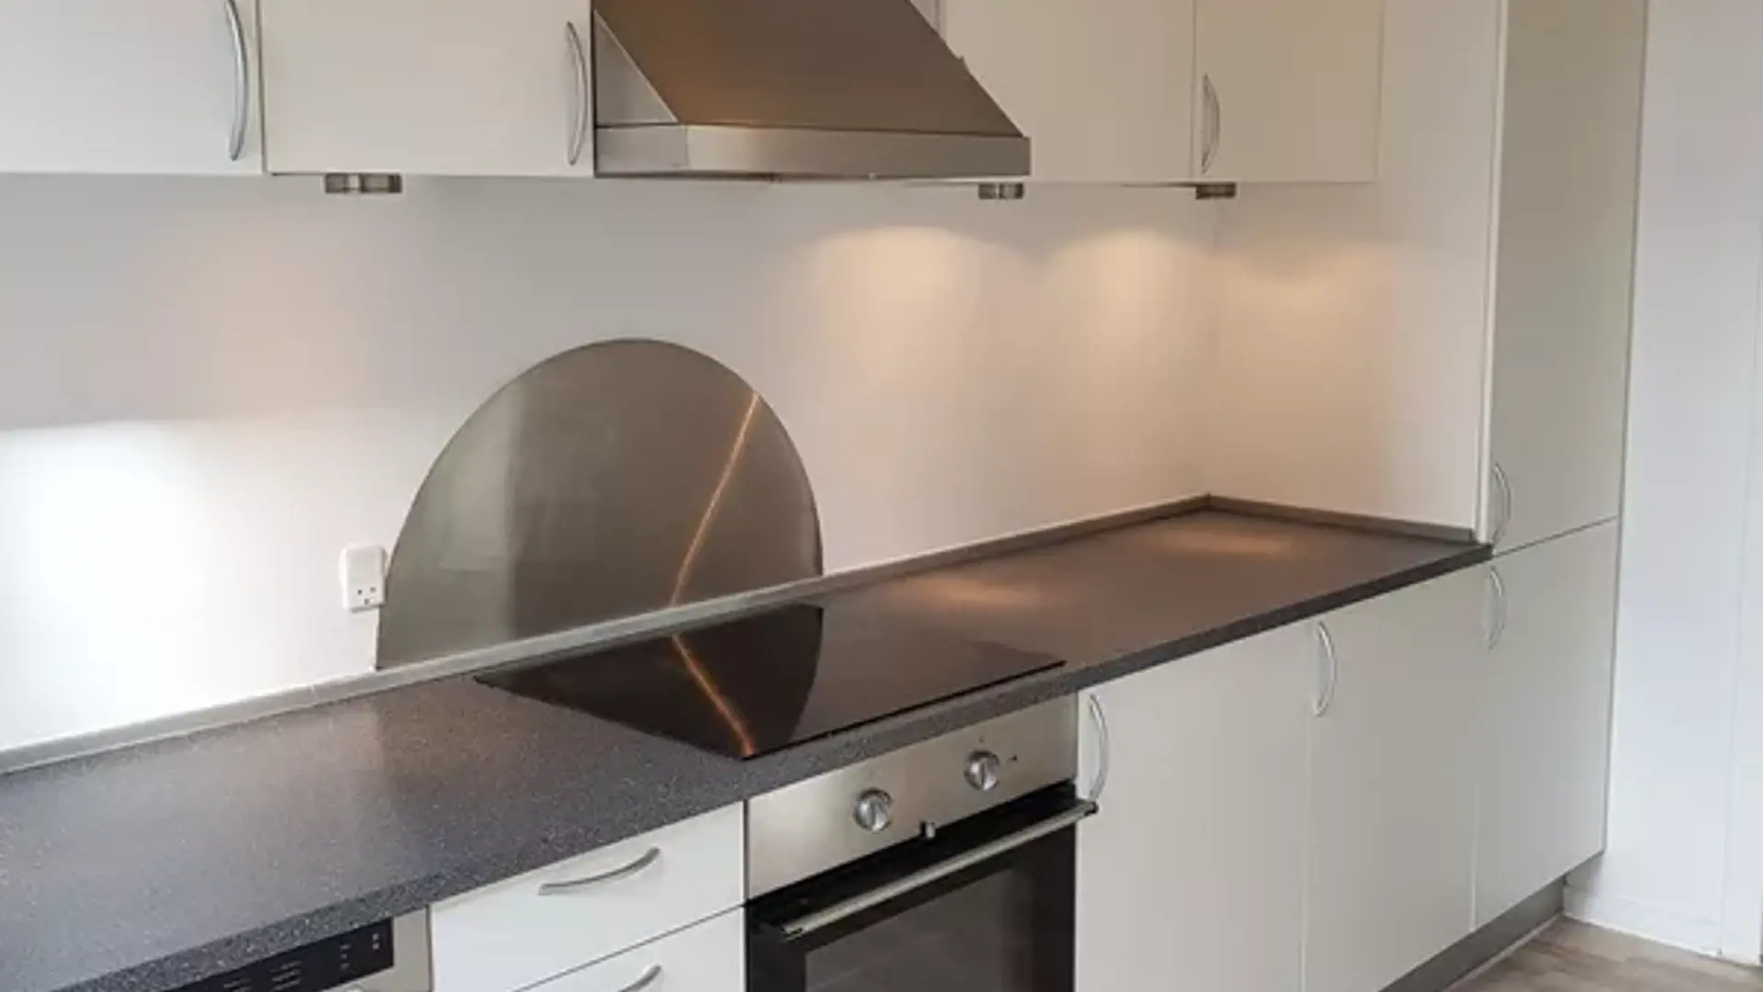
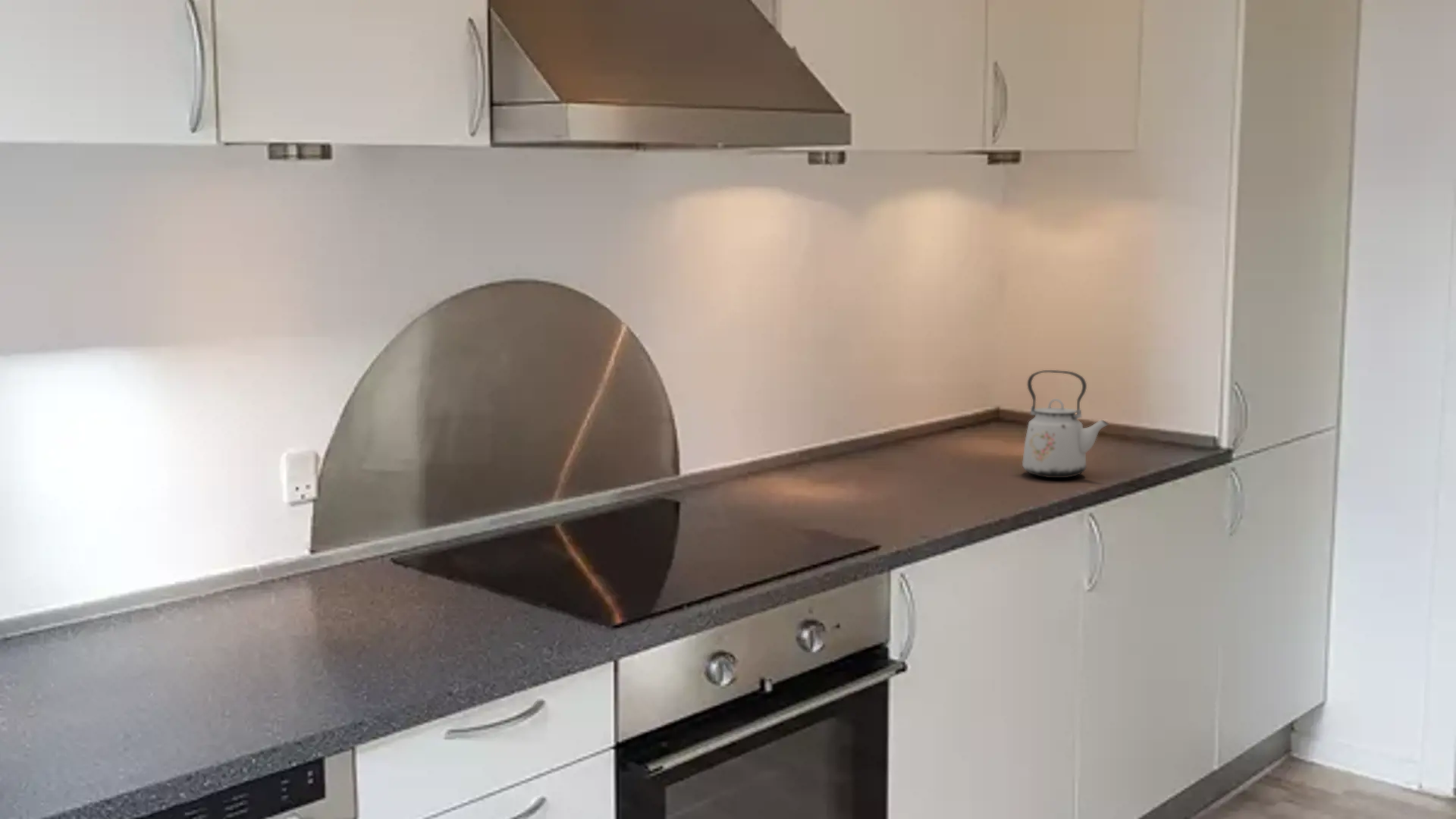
+ kettle [1021,369,1109,479]
